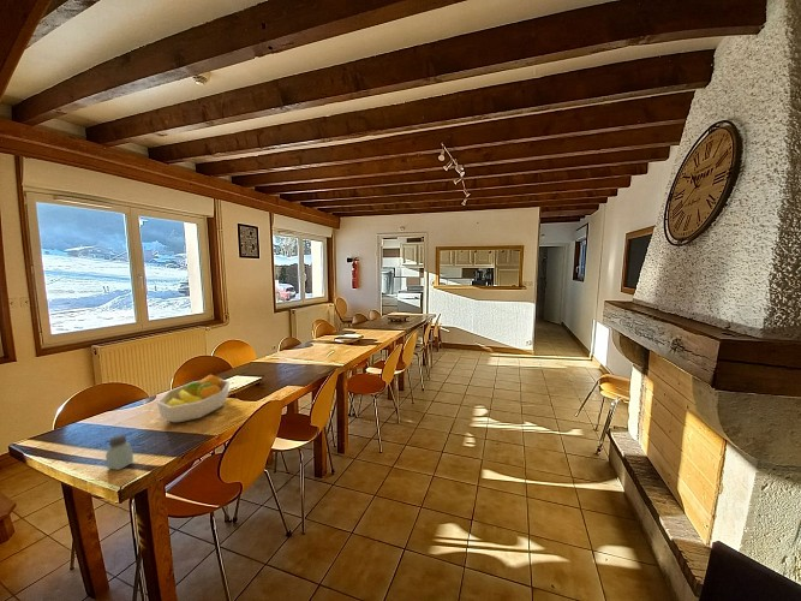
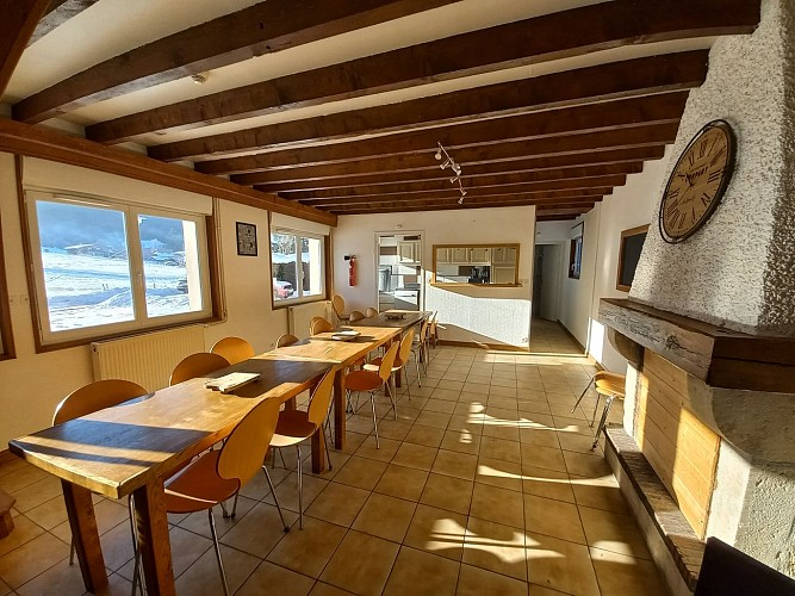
- fruit bowl [156,374,231,423]
- saltshaker [104,434,135,471]
